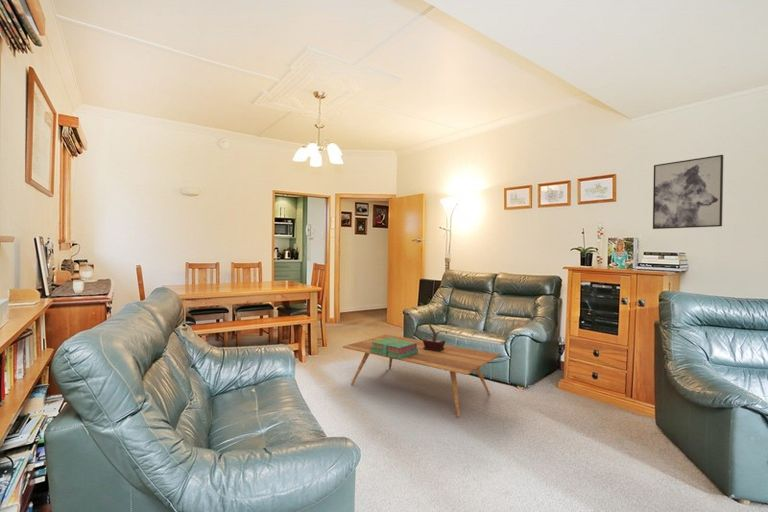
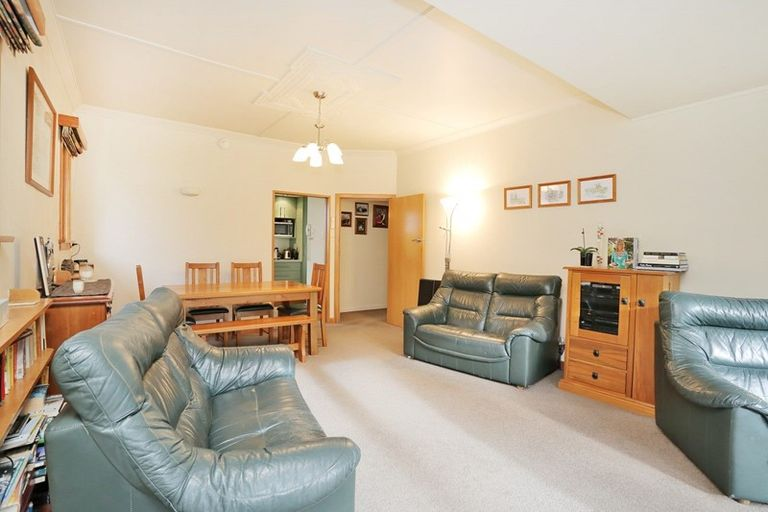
- potted plant [413,298,453,352]
- coffee table [342,333,501,418]
- wall art [652,154,724,230]
- stack of books [370,338,418,359]
